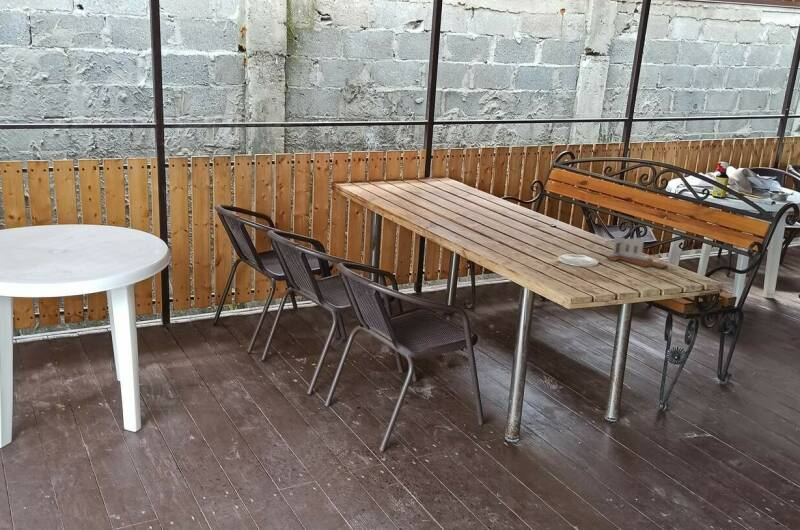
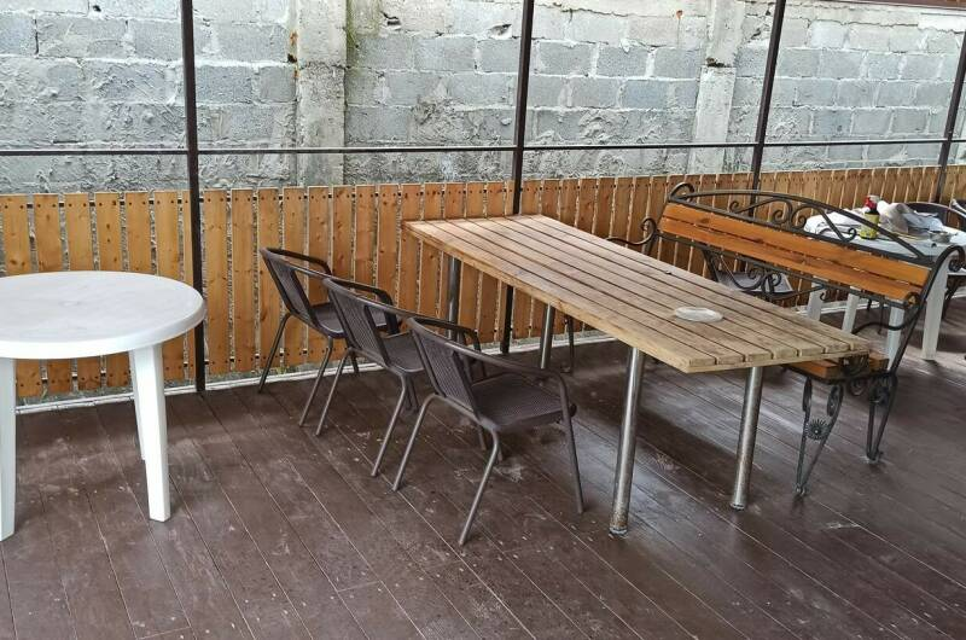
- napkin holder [606,235,669,270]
